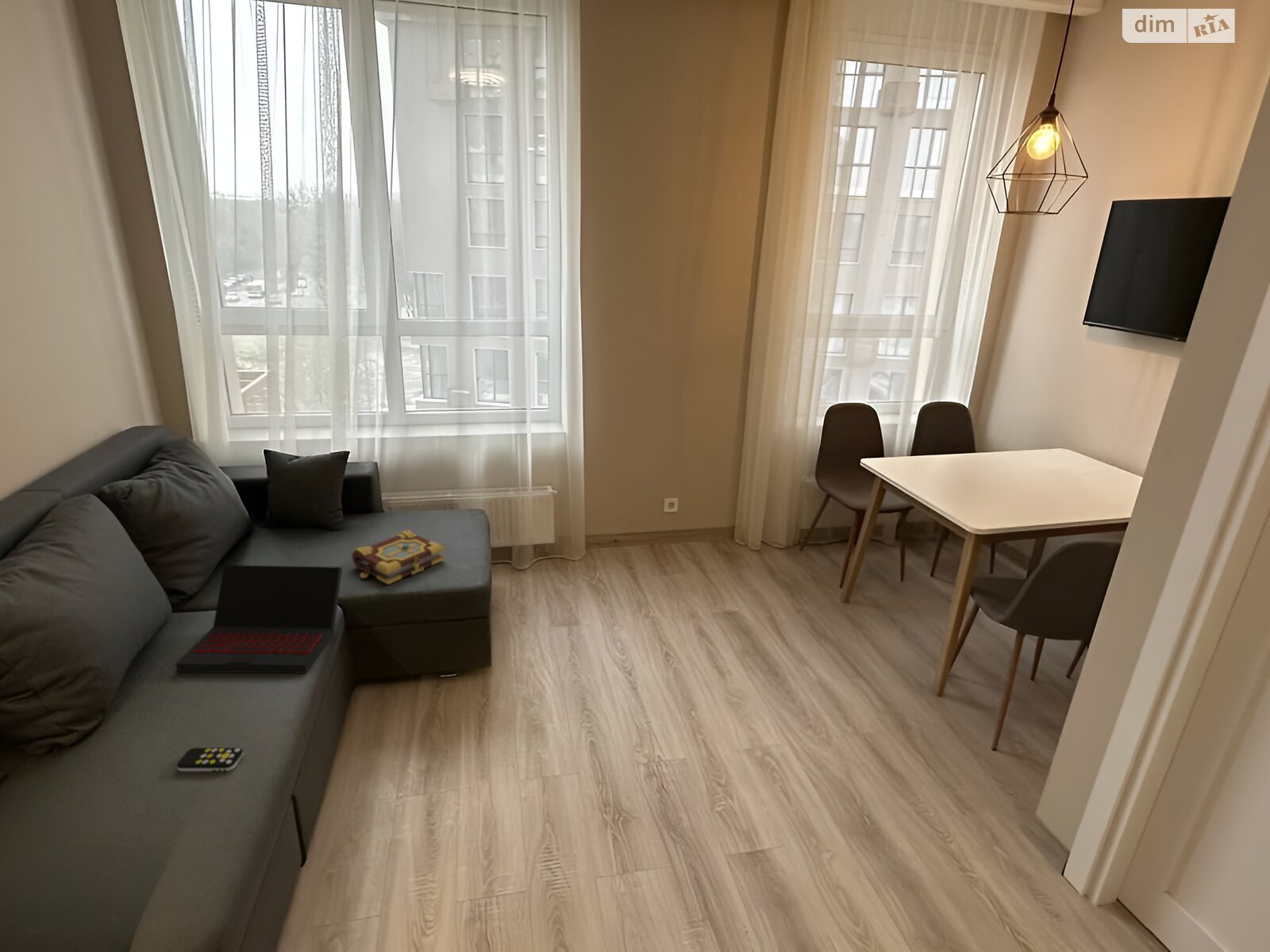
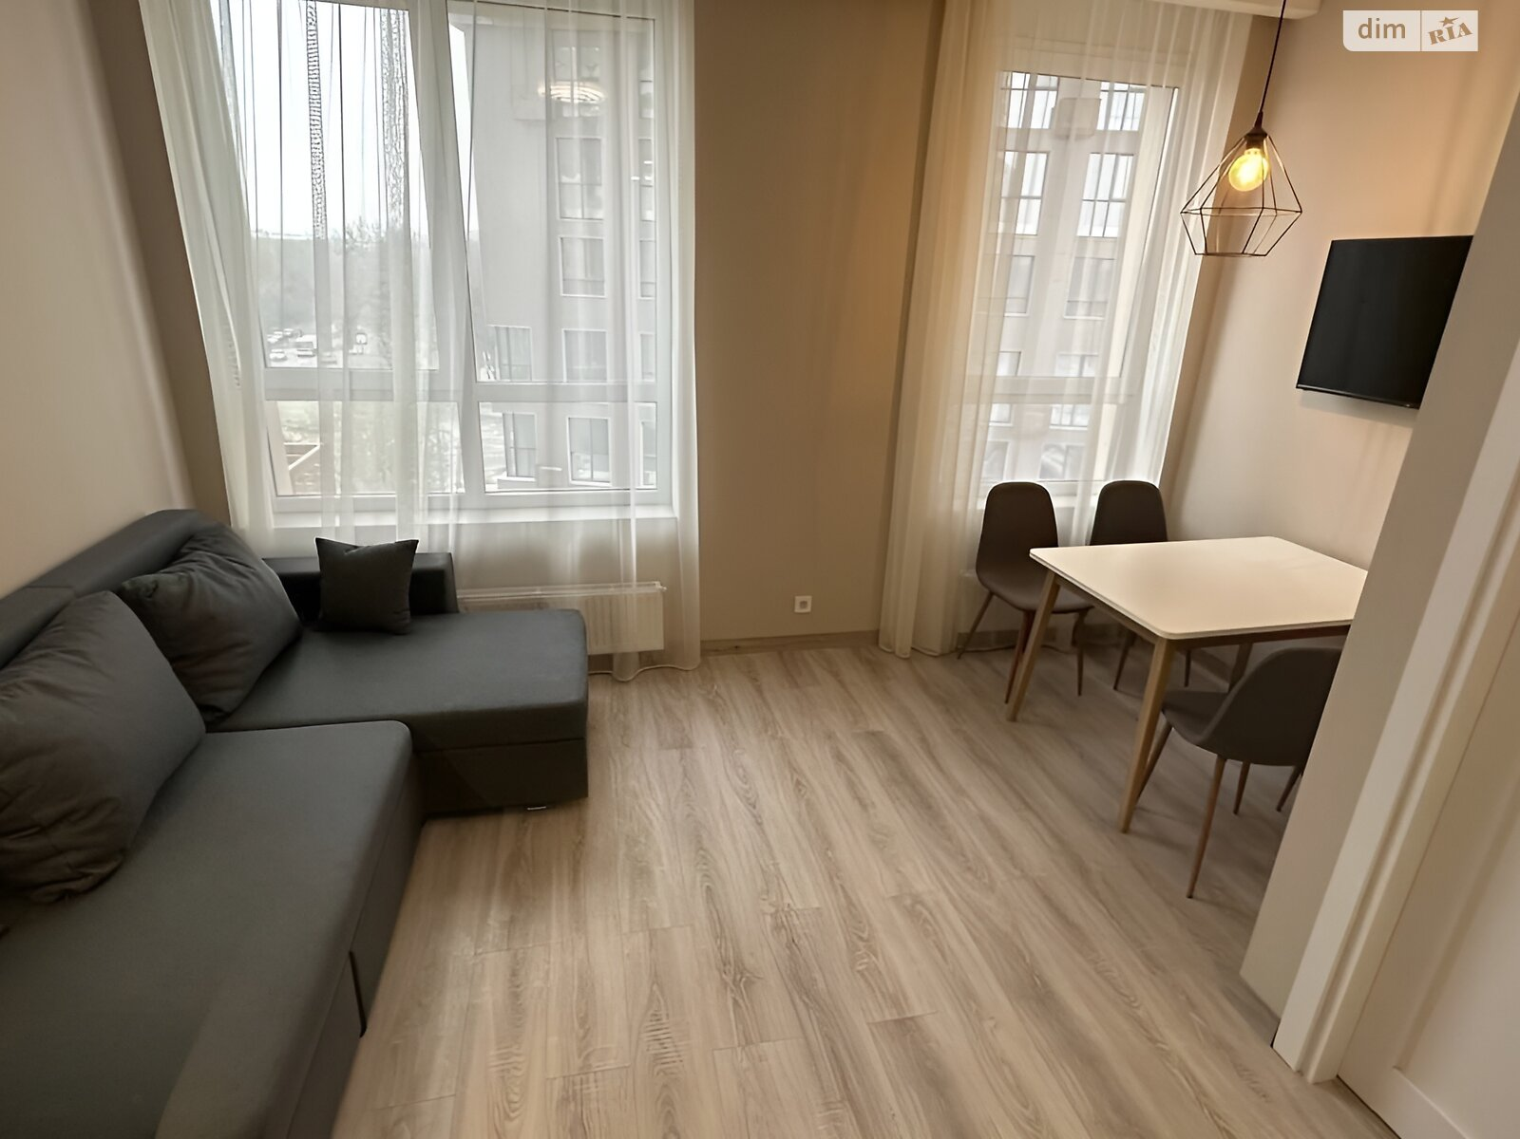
- laptop [175,564,343,674]
- book [351,529,445,585]
- remote control [176,747,244,772]
